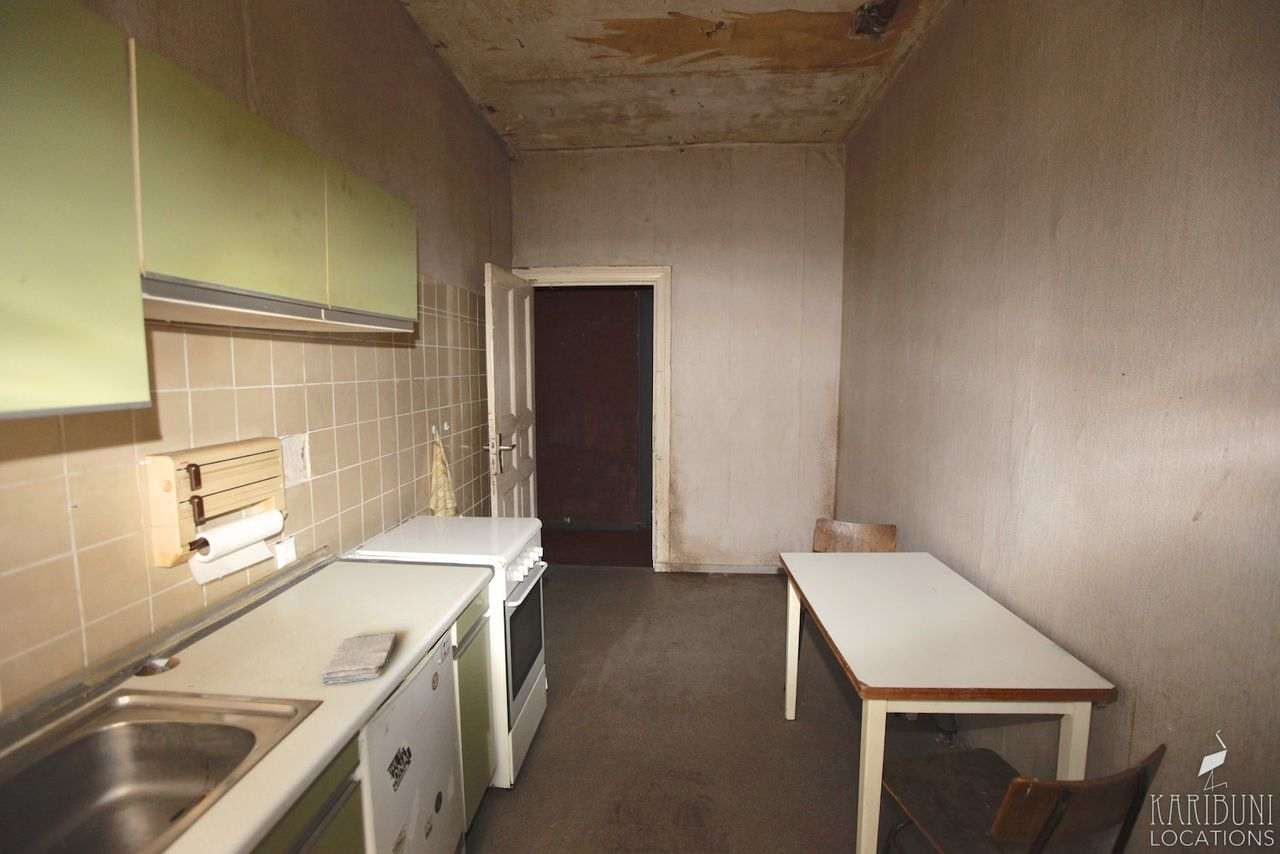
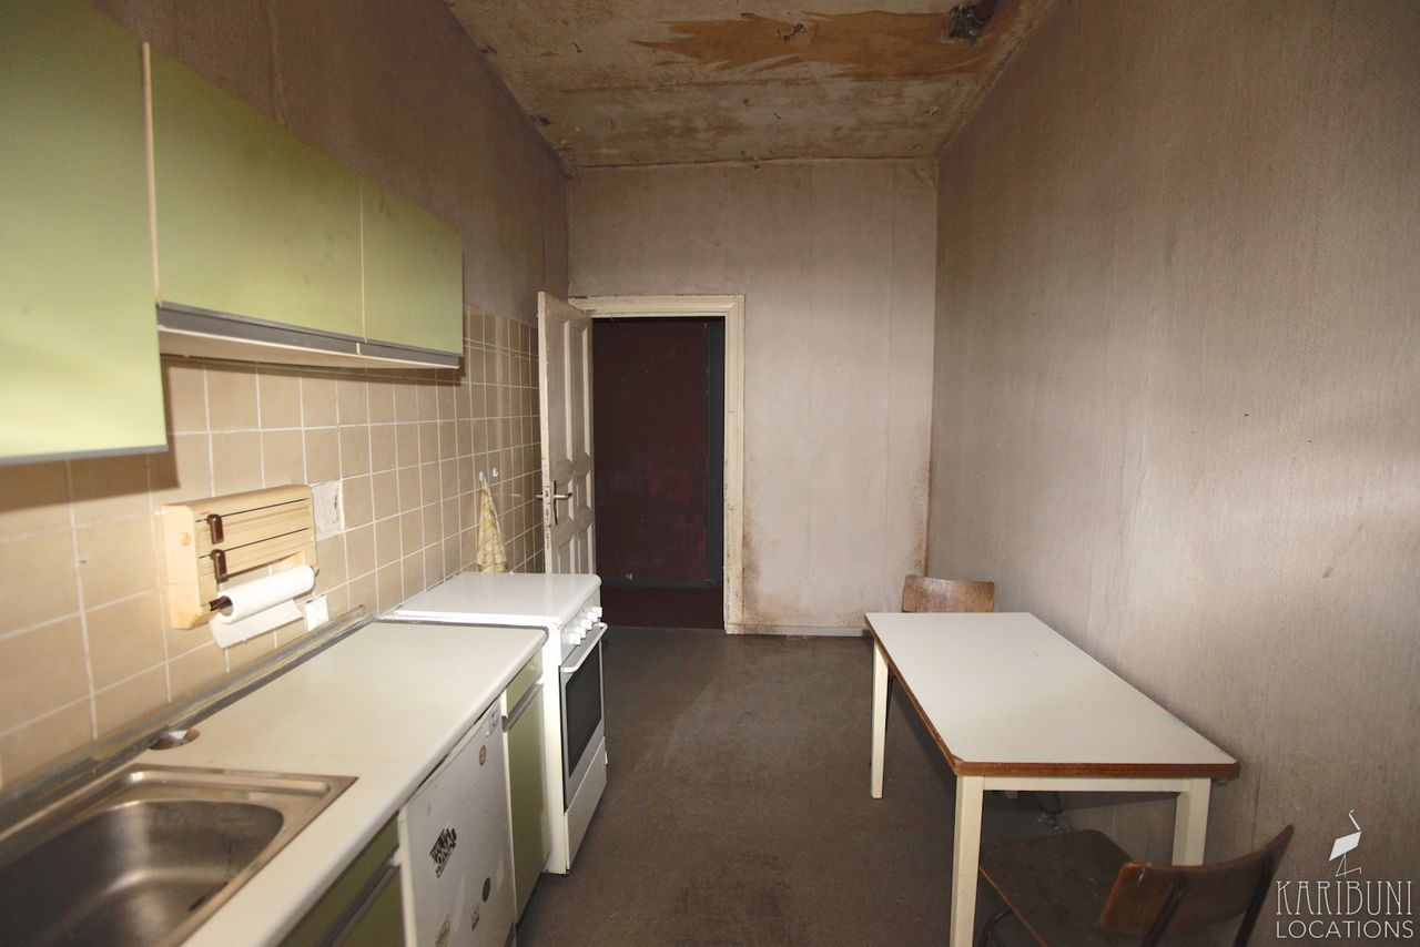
- washcloth [320,631,398,686]
